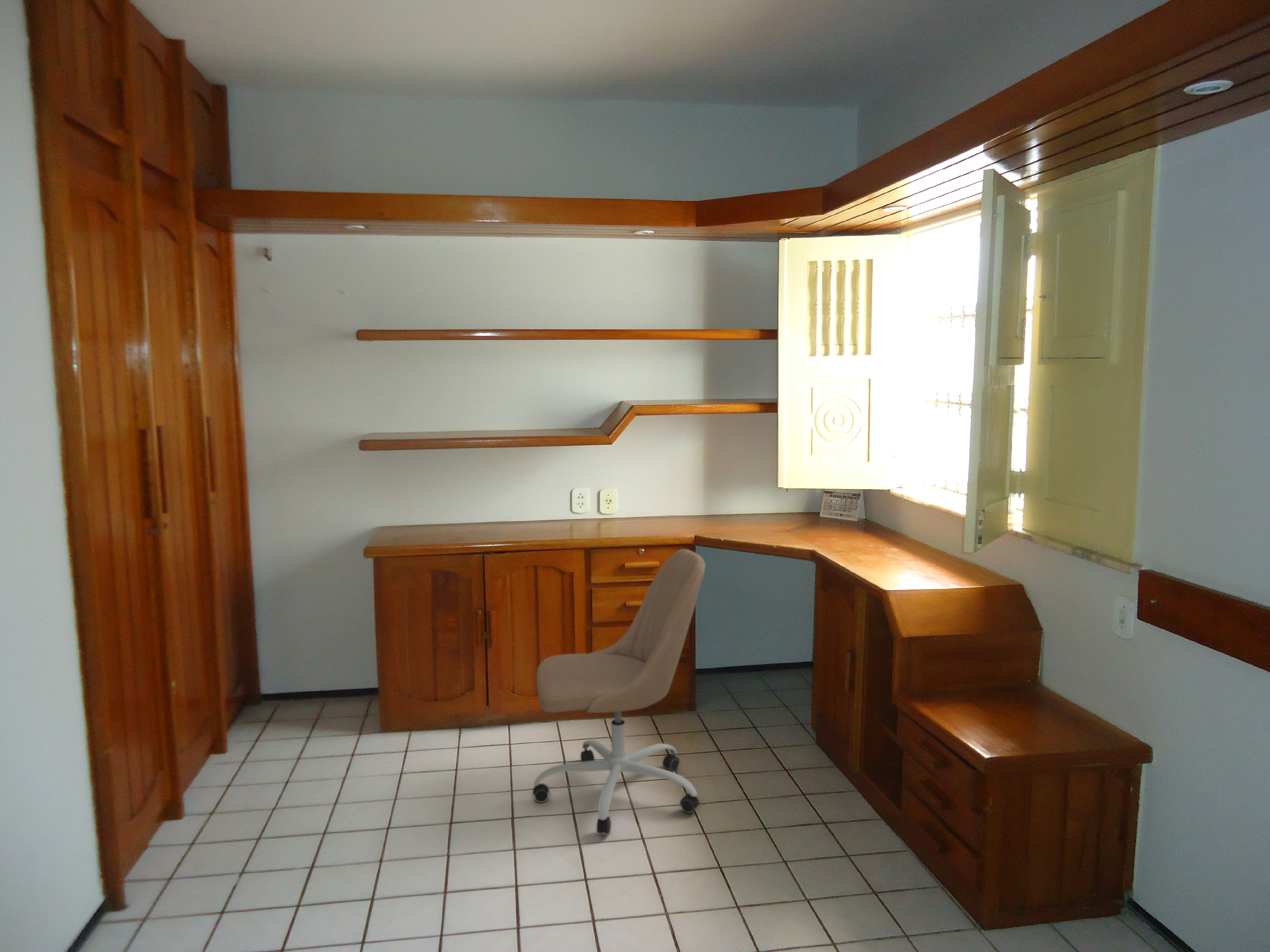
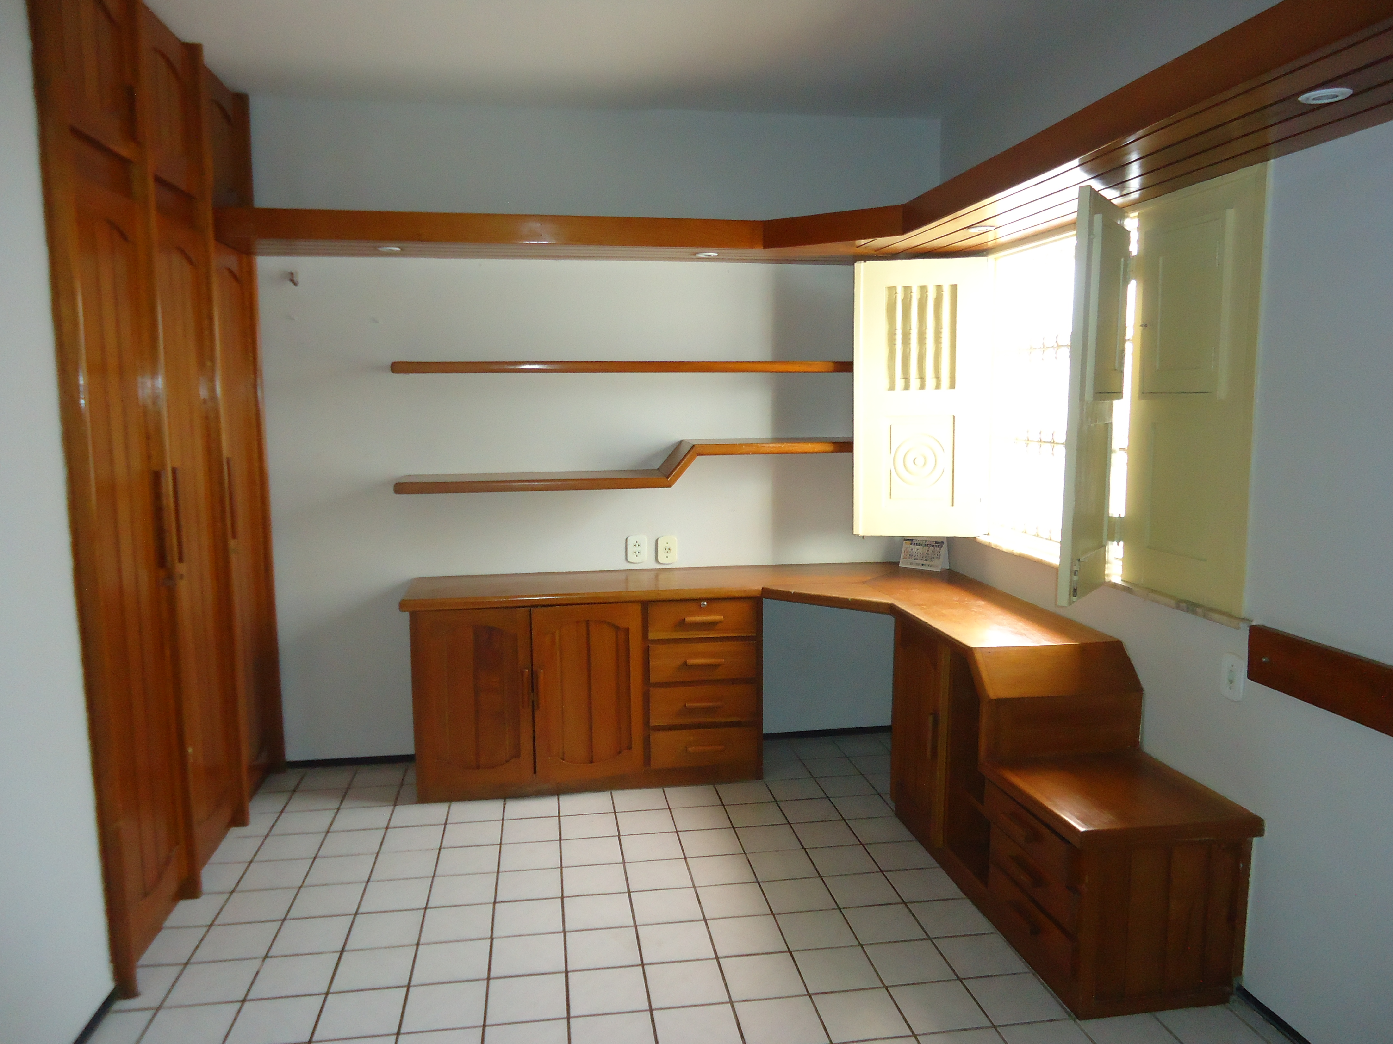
- office chair [532,549,705,835]
